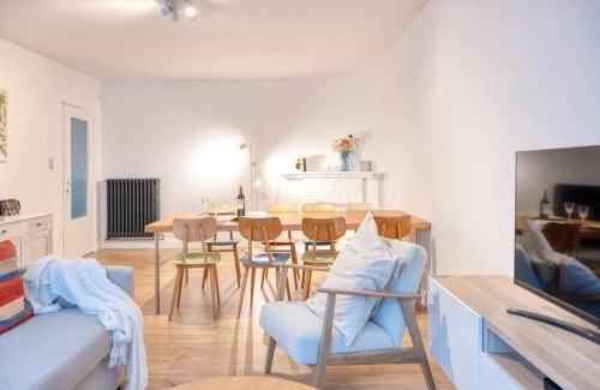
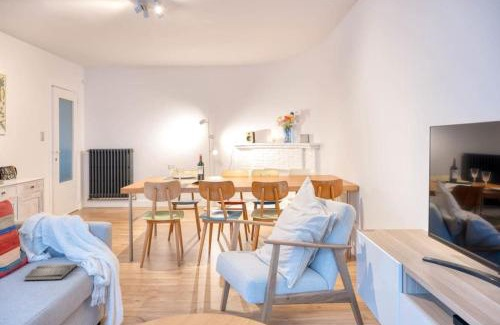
+ hardback book [24,263,78,281]
